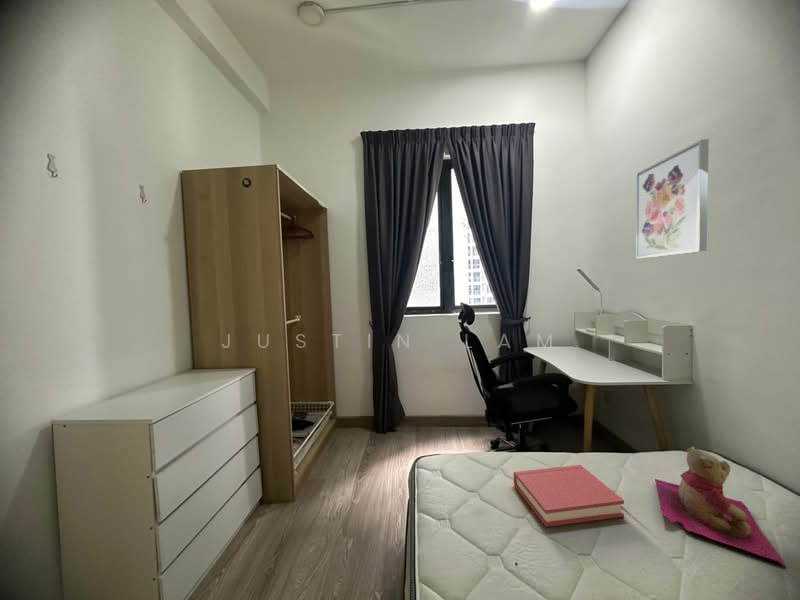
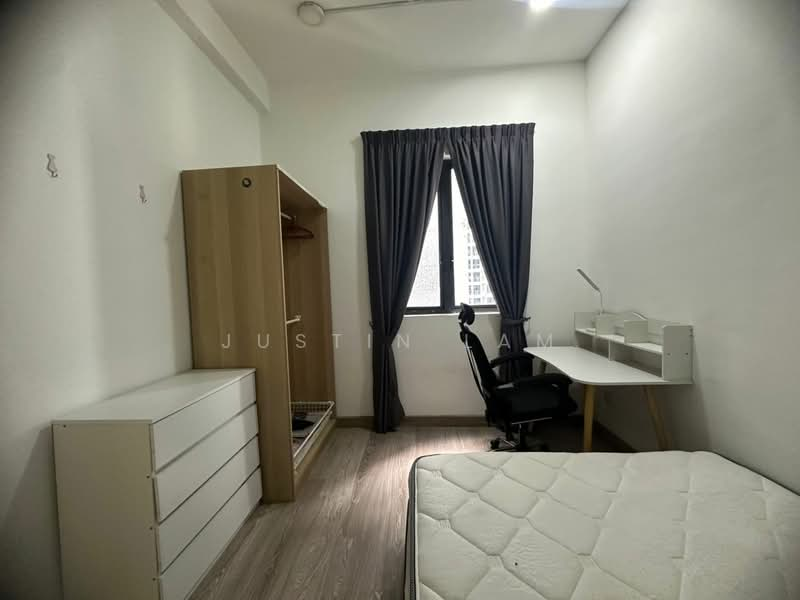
- teddy bear [654,446,787,568]
- wall art [635,138,710,260]
- hardback book [513,464,625,528]
